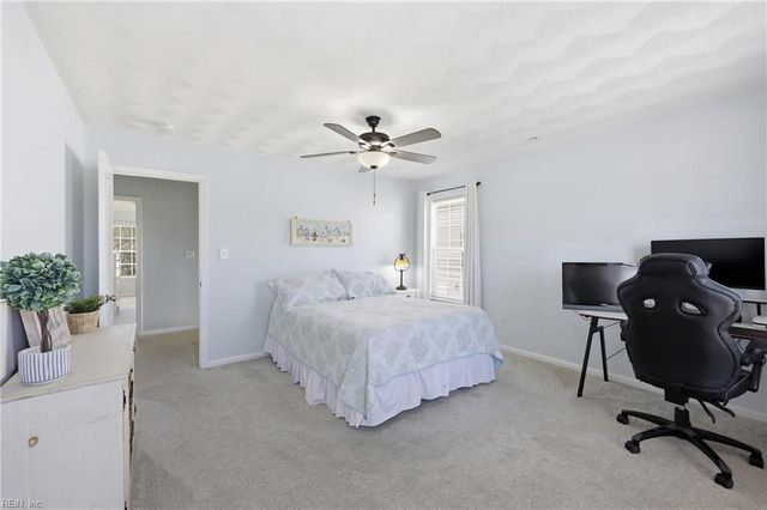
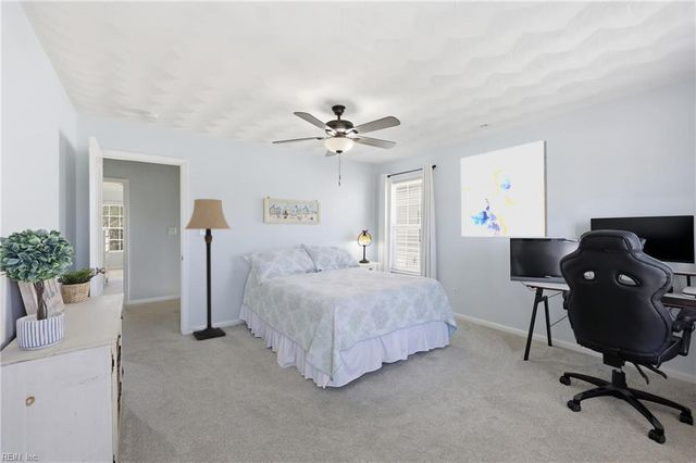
+ wall art [460,139,548,238]
+ lamp [184,198,232,341]
